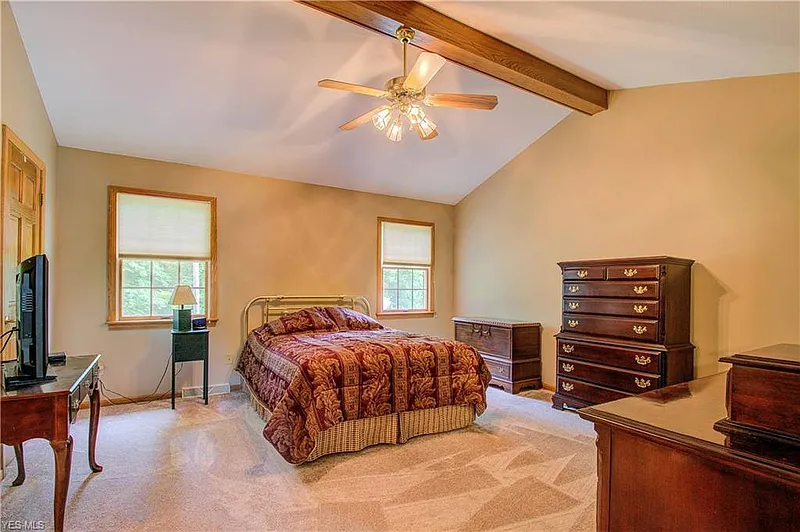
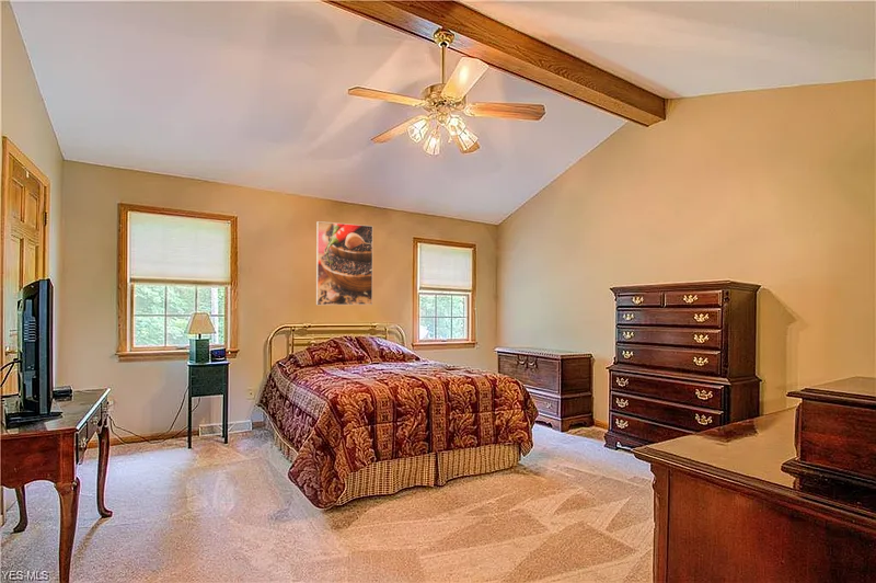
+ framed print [315,220,373,306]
